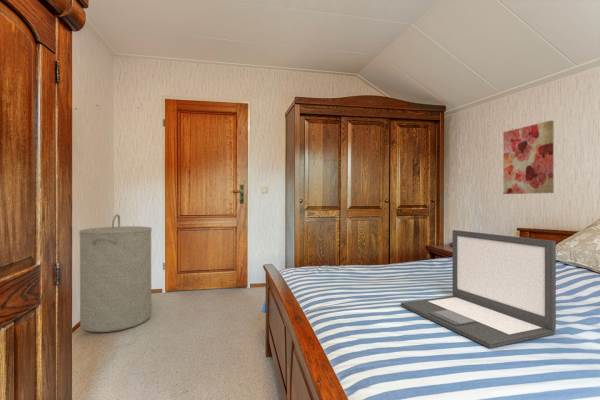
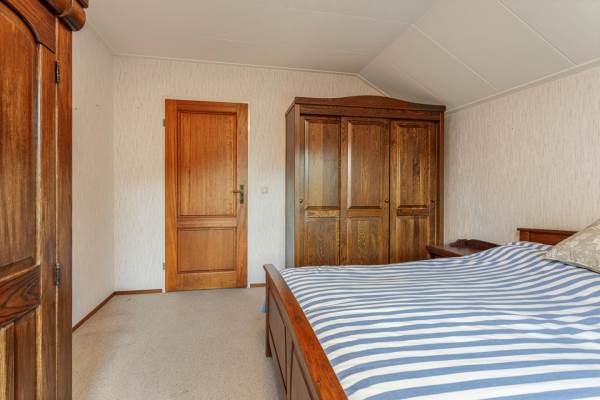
- laundry hamper [78,213,153,333]
- wall art [502,120,555,195]
- laptop [400,229,557,349]
